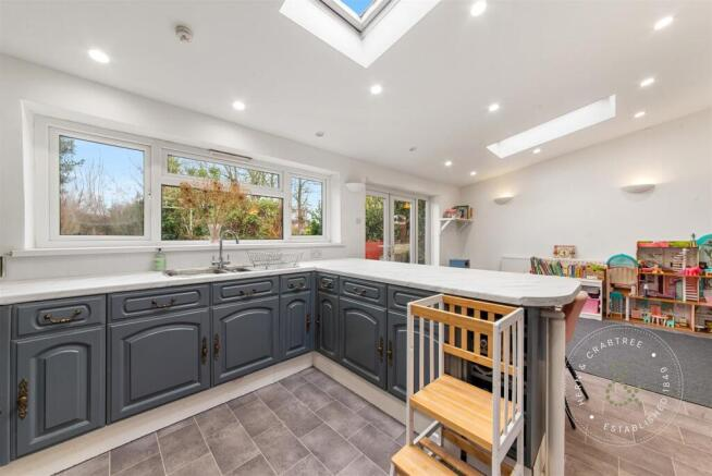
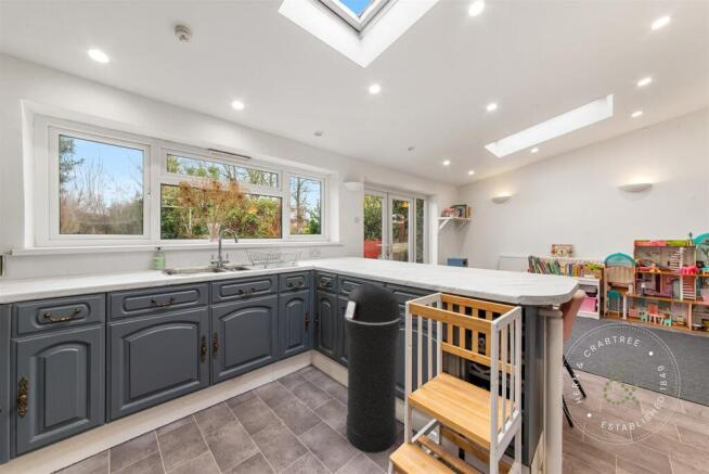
+ trash can [343,282,402,454]
